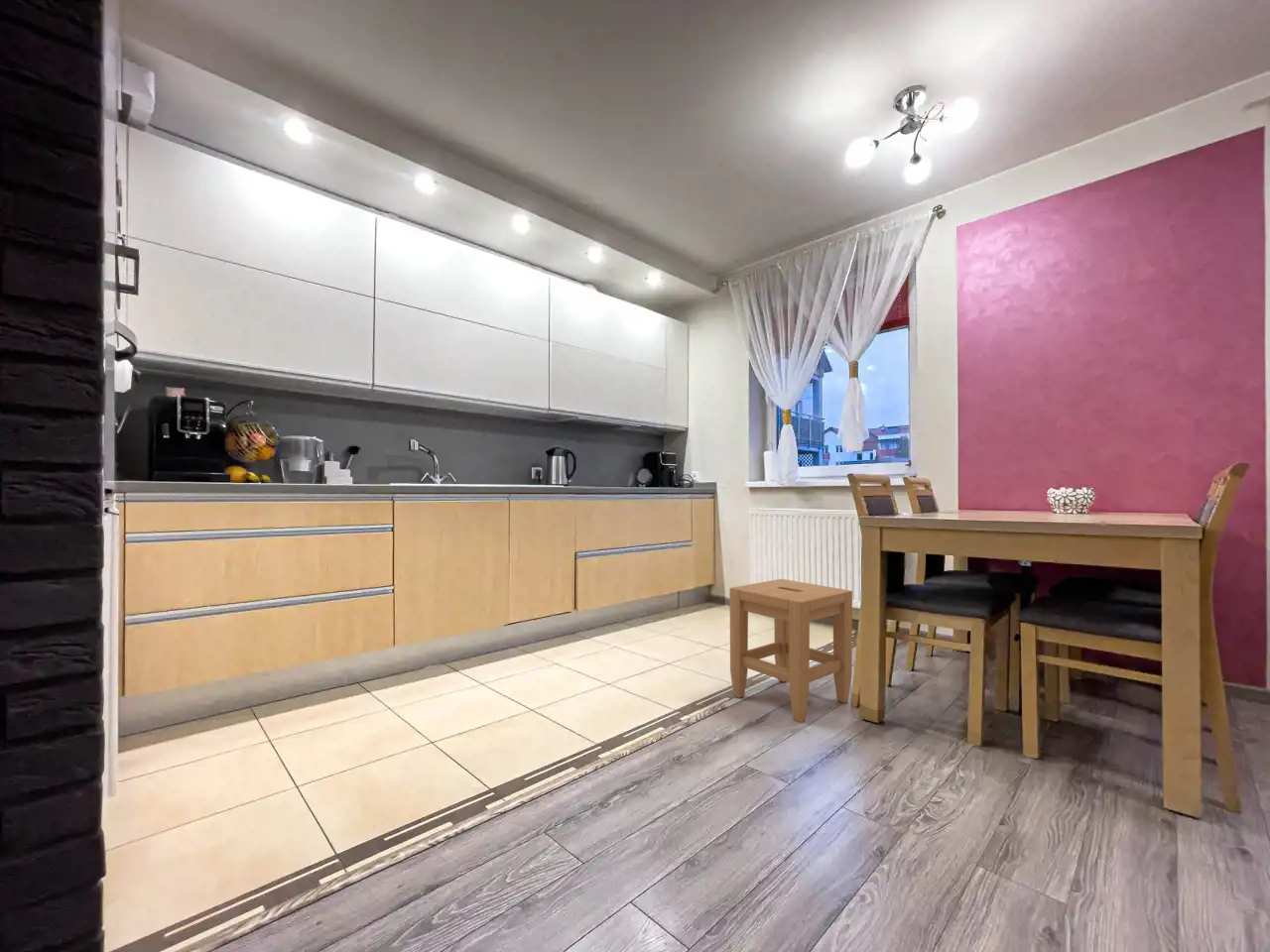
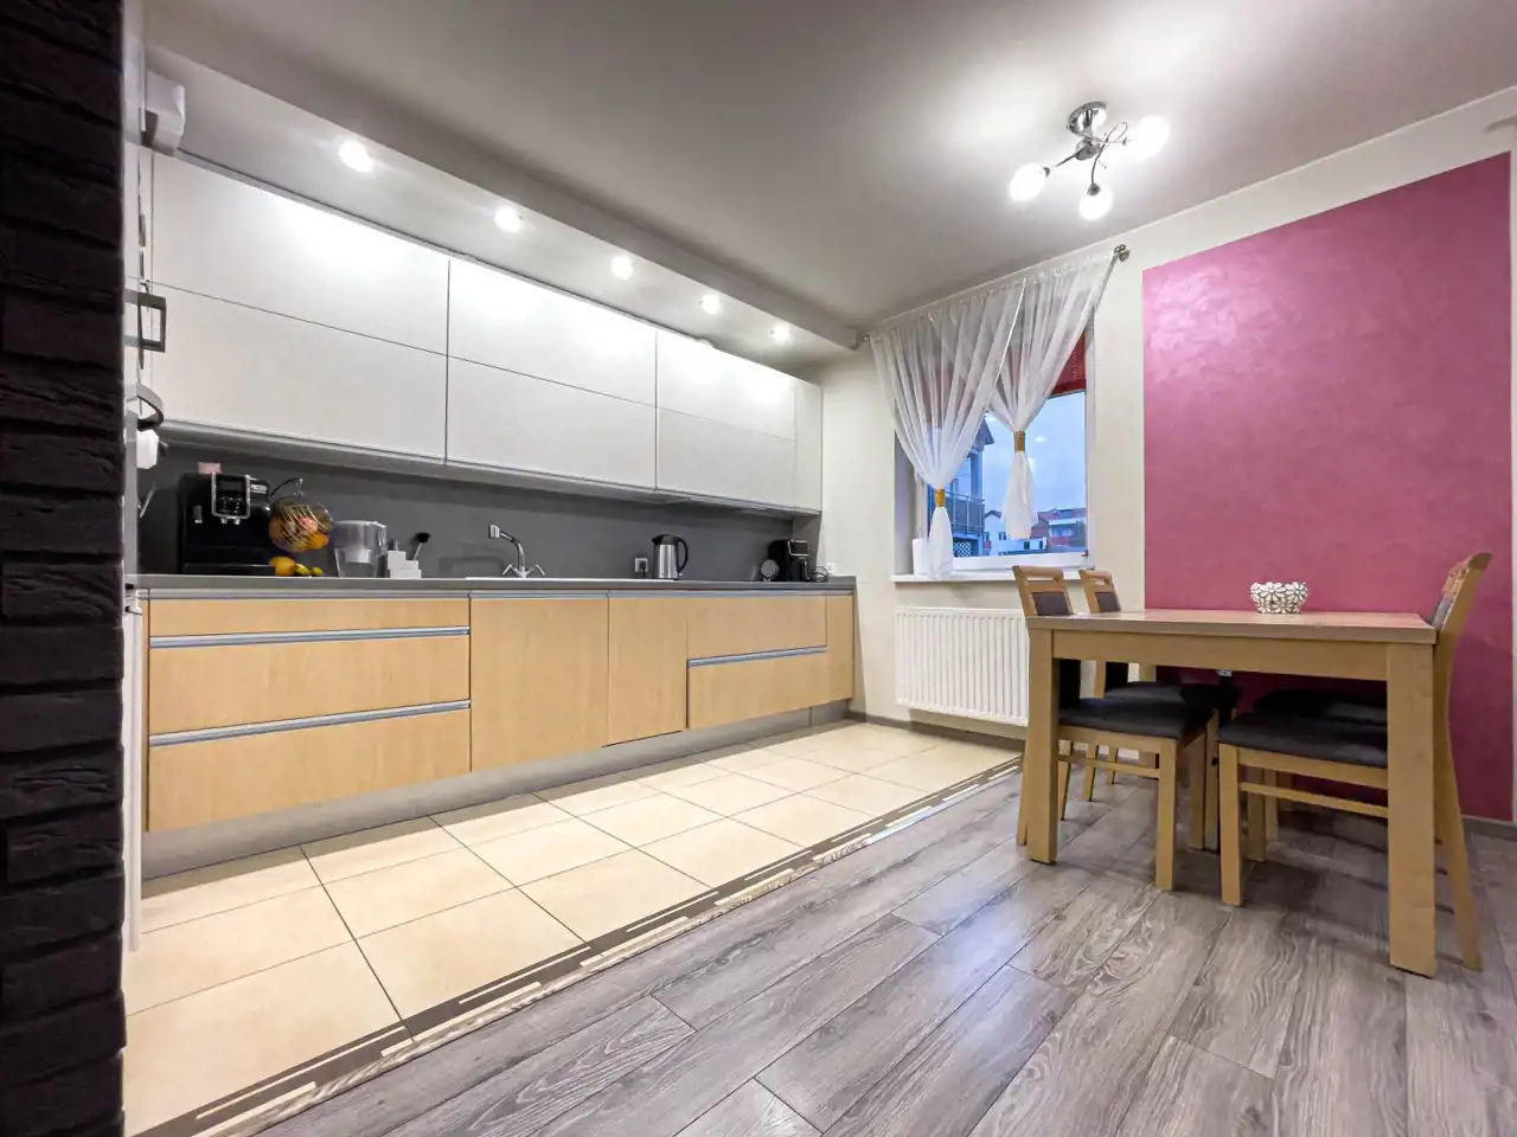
- stool [728,578,853,724]
